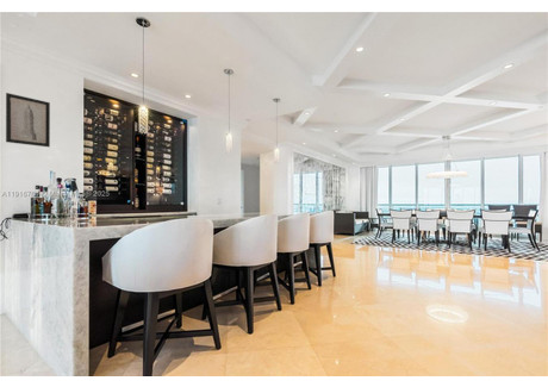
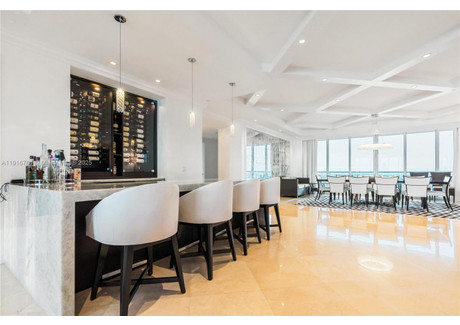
- wall art [5,92,51,148]
